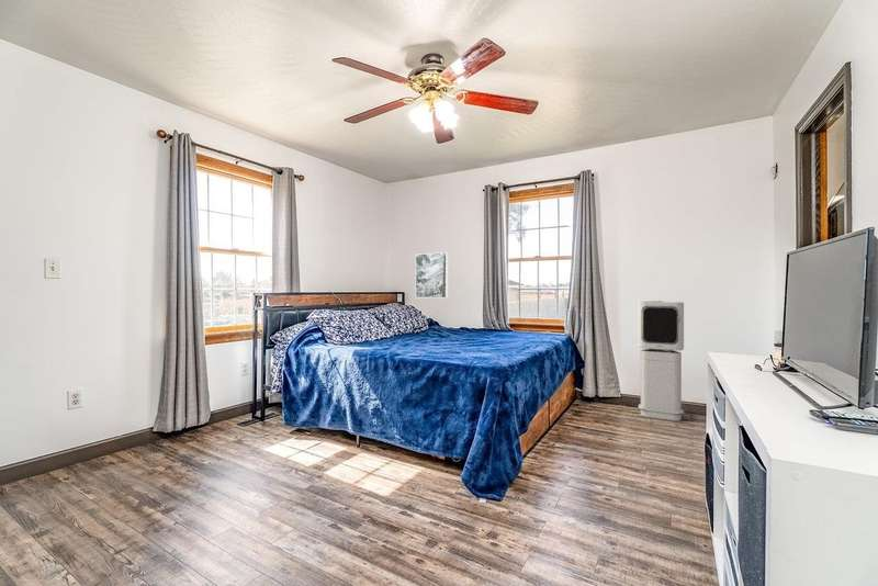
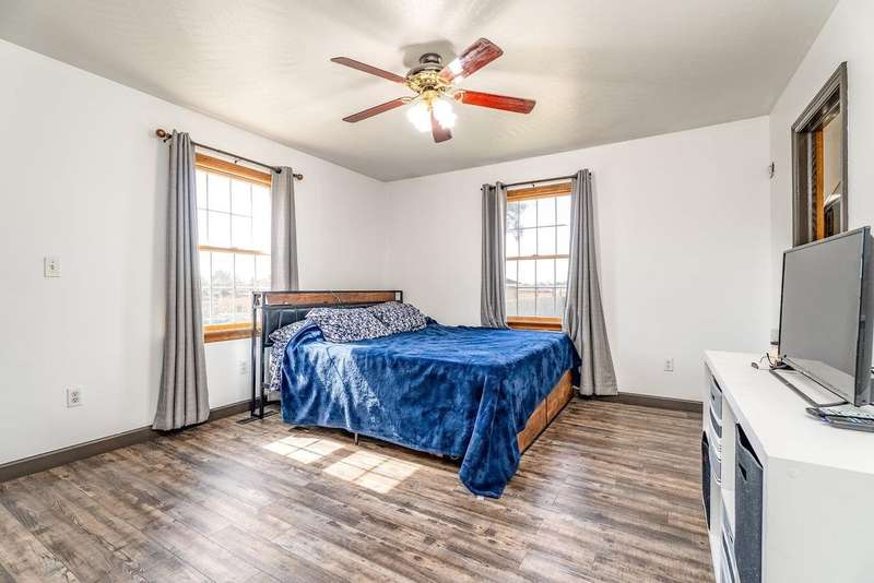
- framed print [415,251,449,300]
- air purifier [637,300,685,422]
